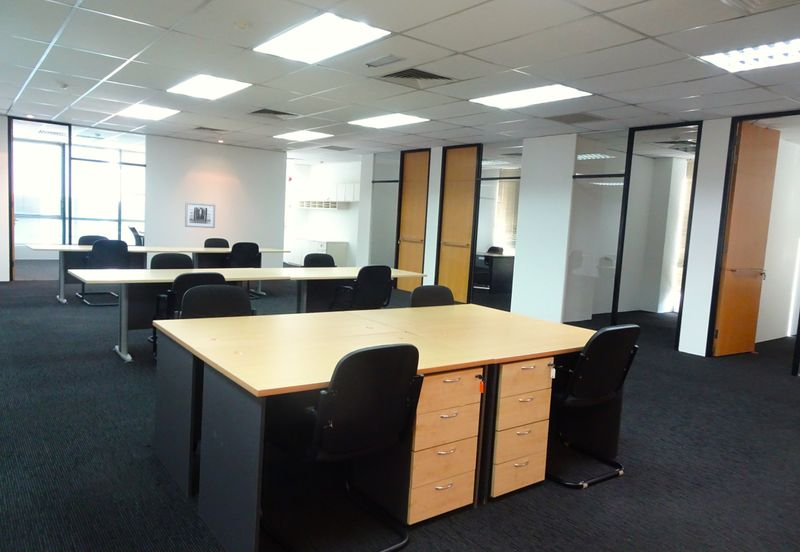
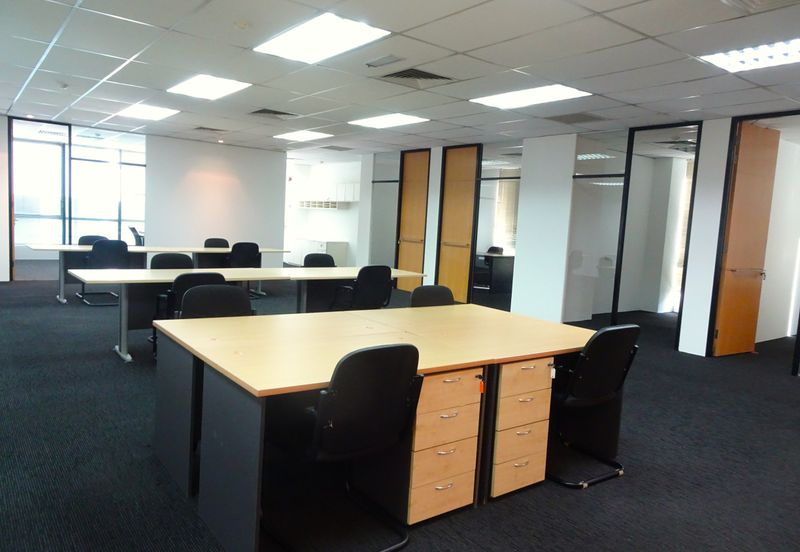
- wall art [184,202,216,229]
